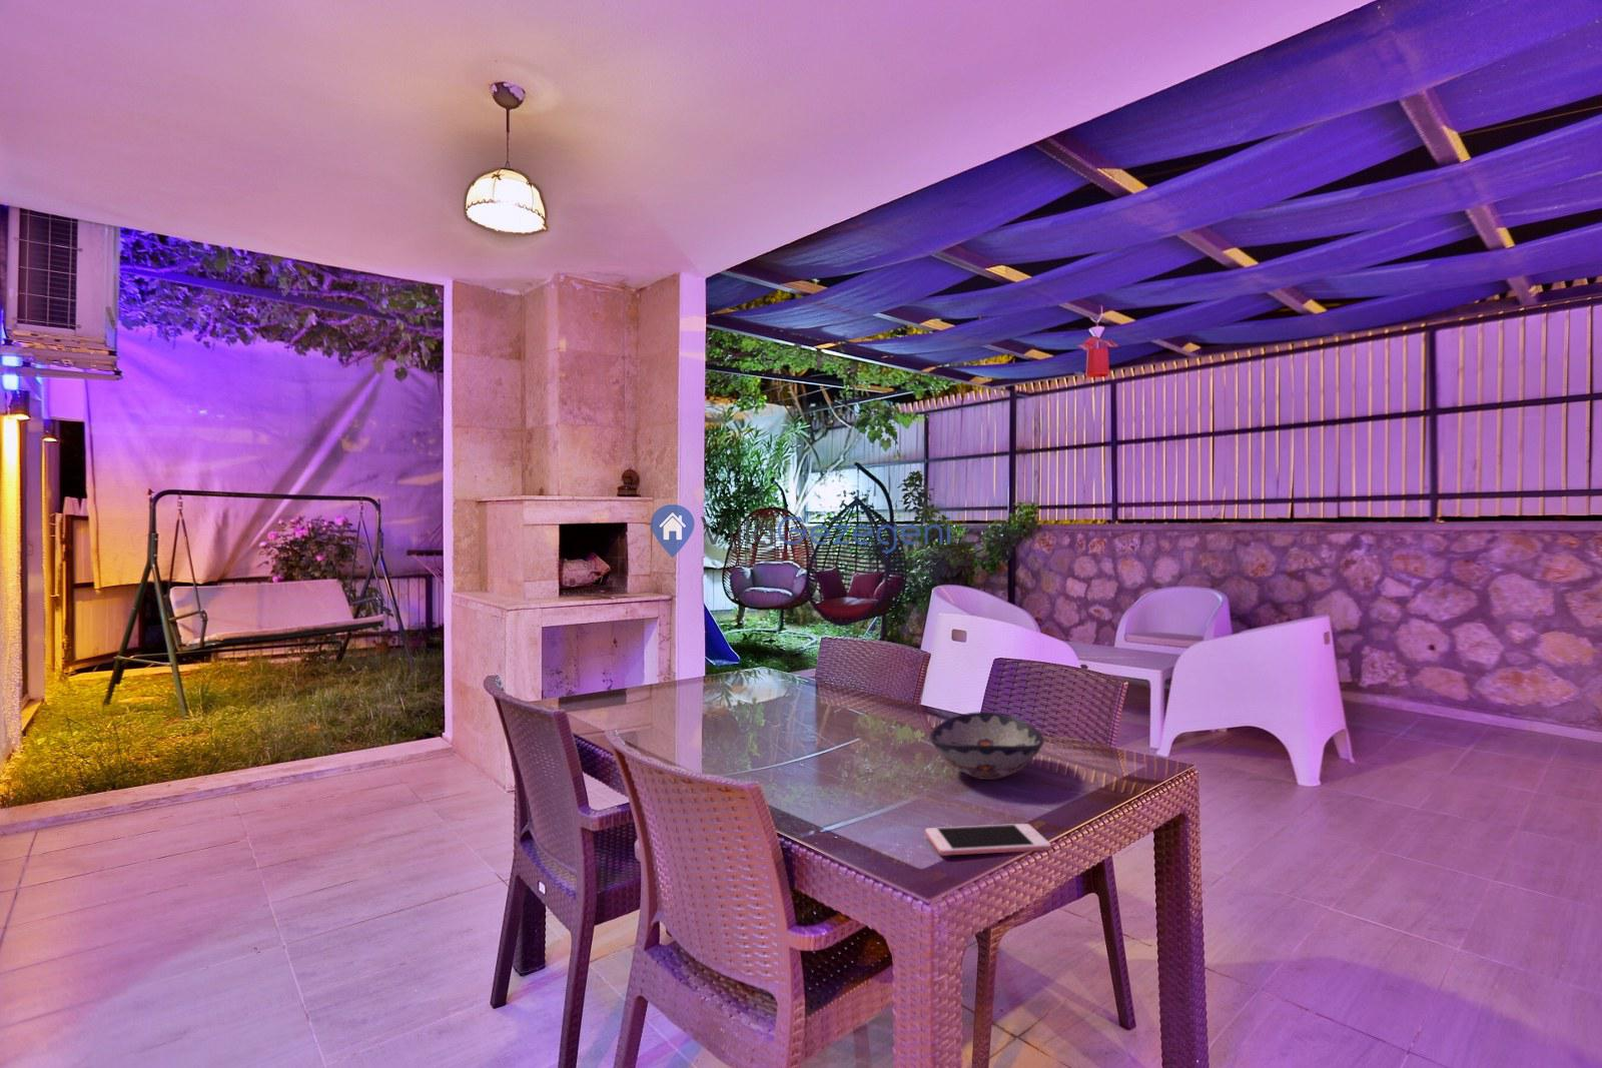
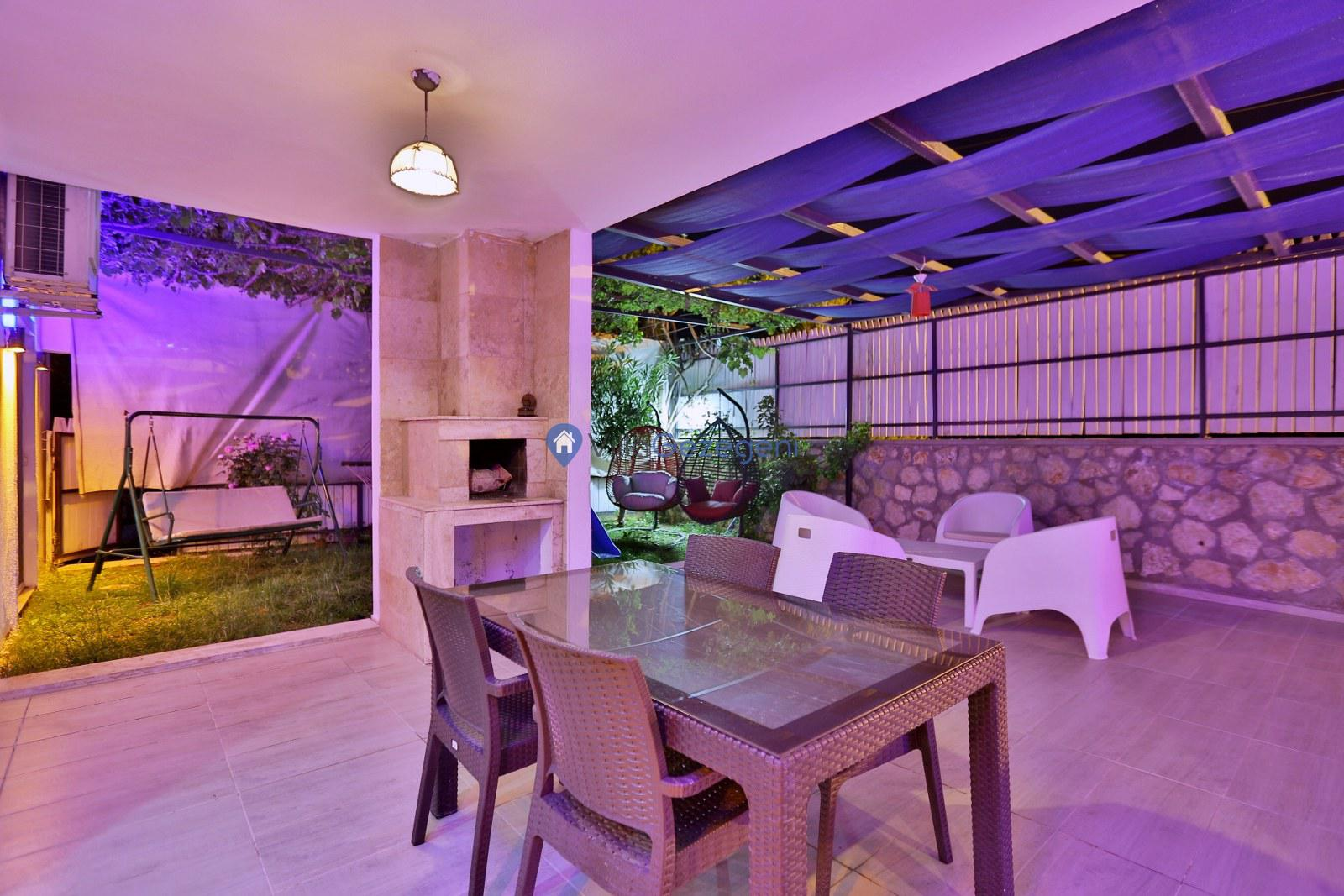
- cell phone [924,822,1053,857]
- decorative bowl [930,710,1045,781]
